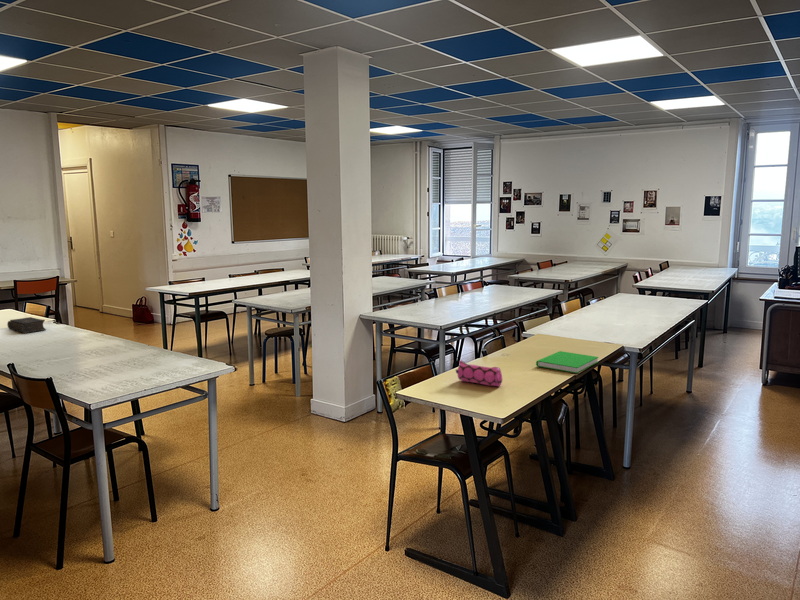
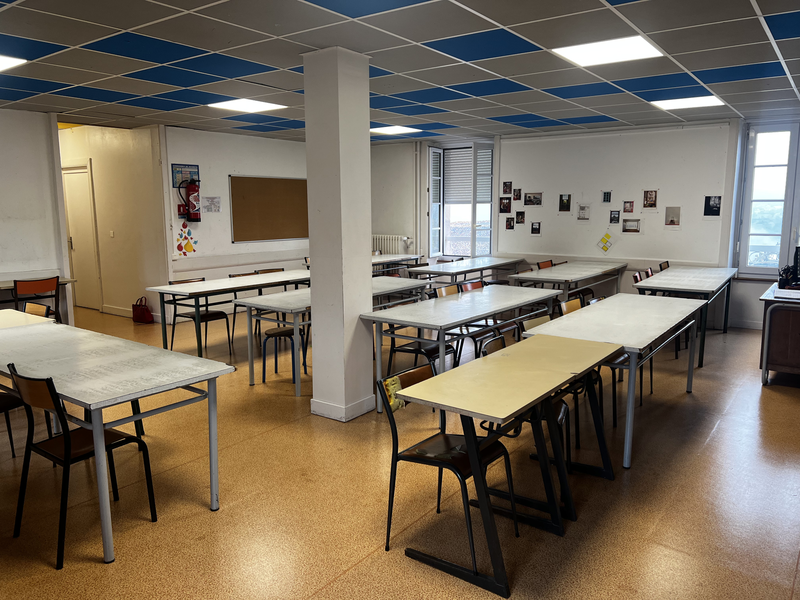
- pencil case [455,359,503,388]
- book [6,316,47,334]
- book [535,350,599,374]
